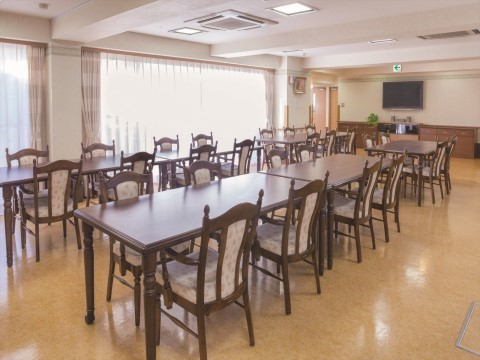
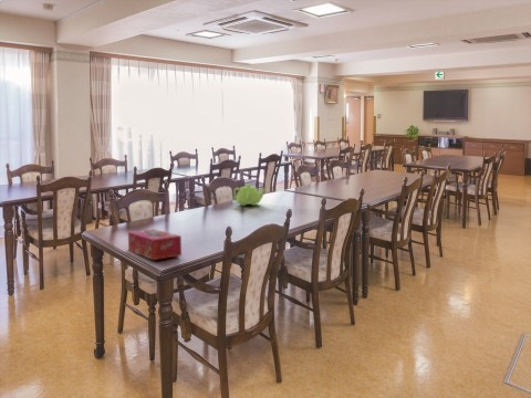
+ tissue box [127,228,183,261]
+ teapot [231,182,268,207]
